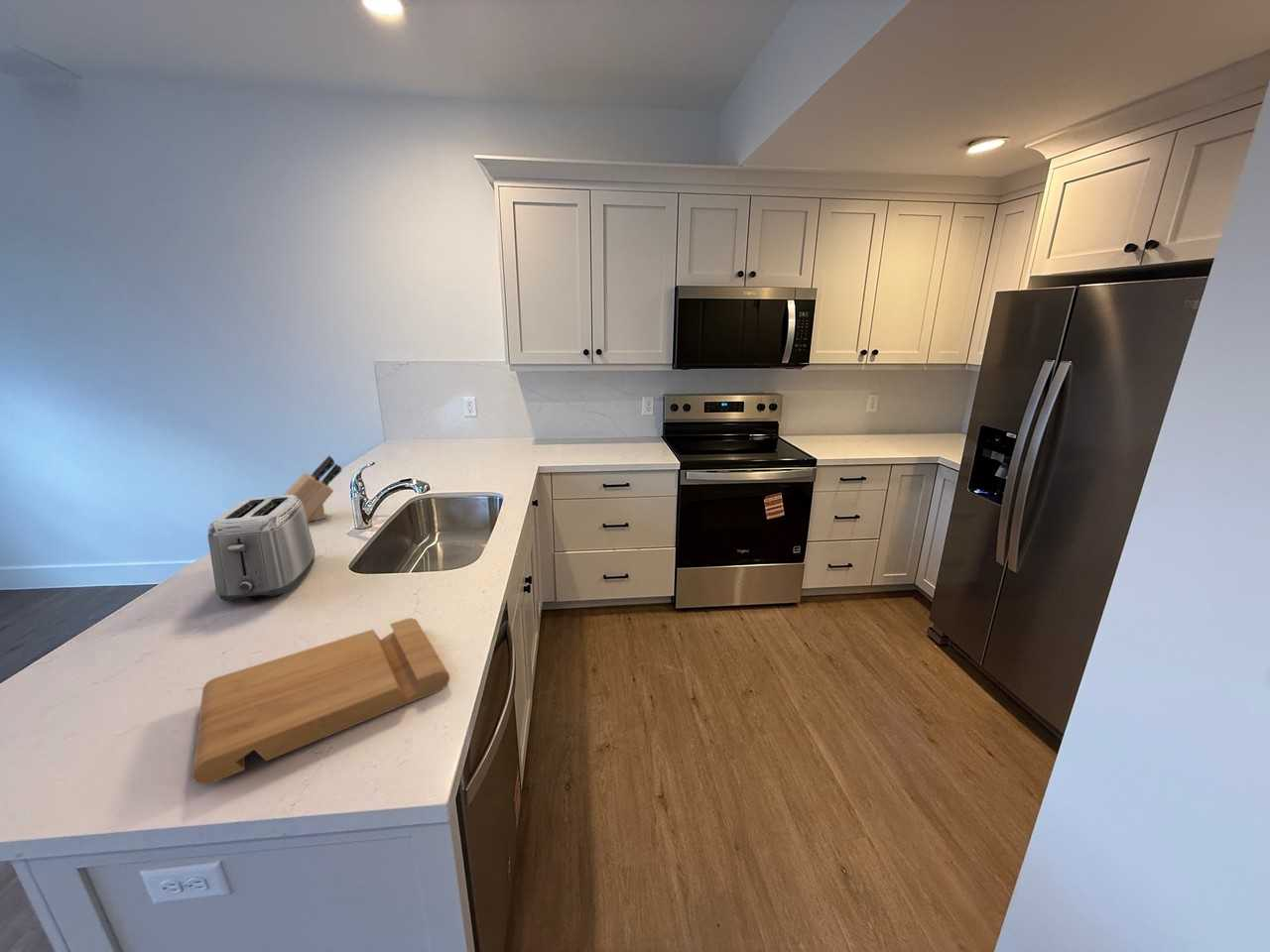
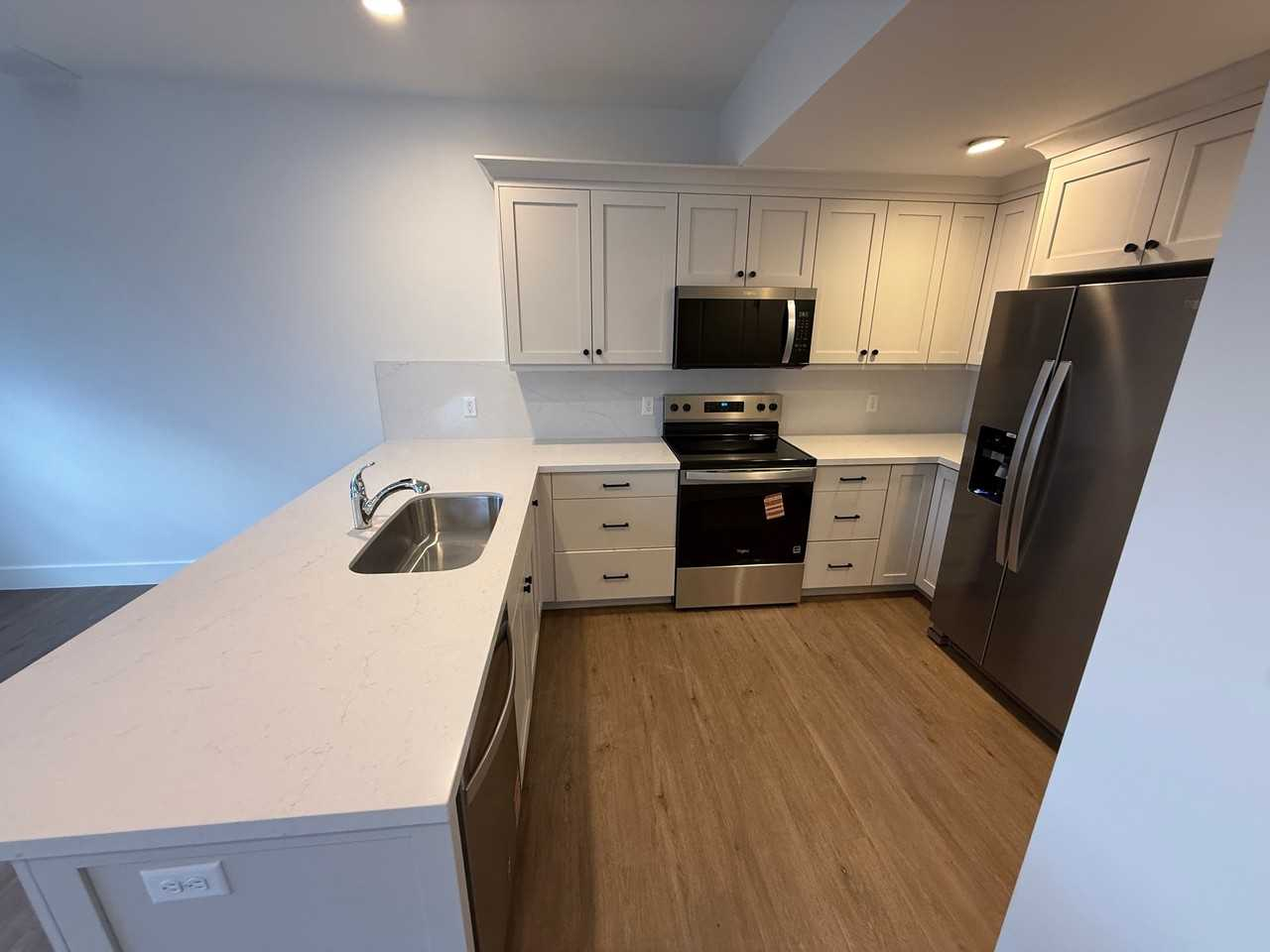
- knife block [282,454,342,523]
- cutting board [191,617,450,785]
- toaster [206,495,316,602]
